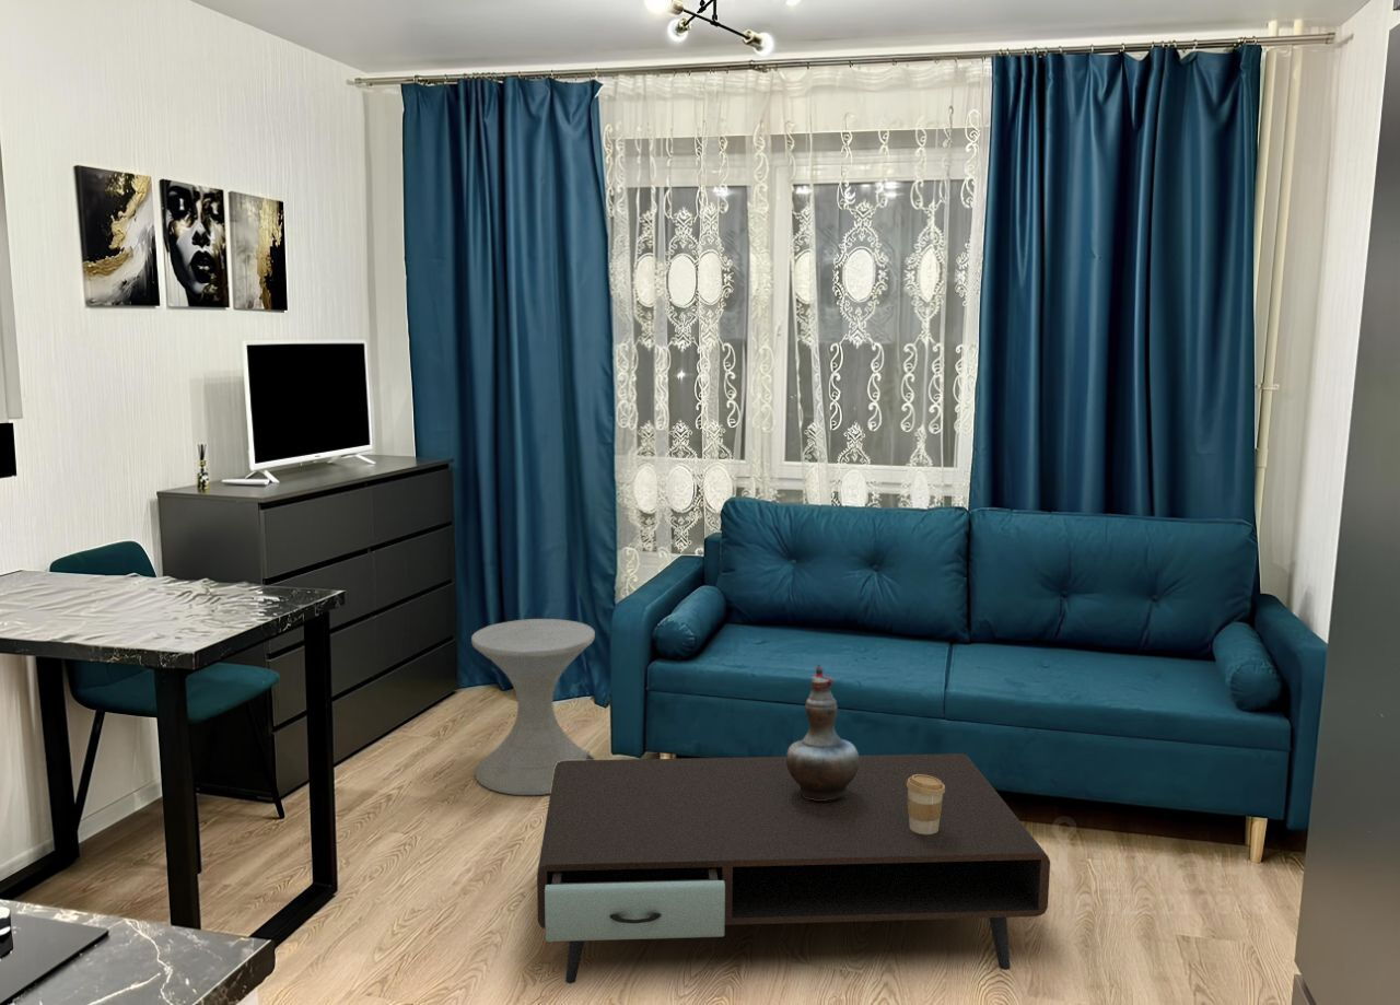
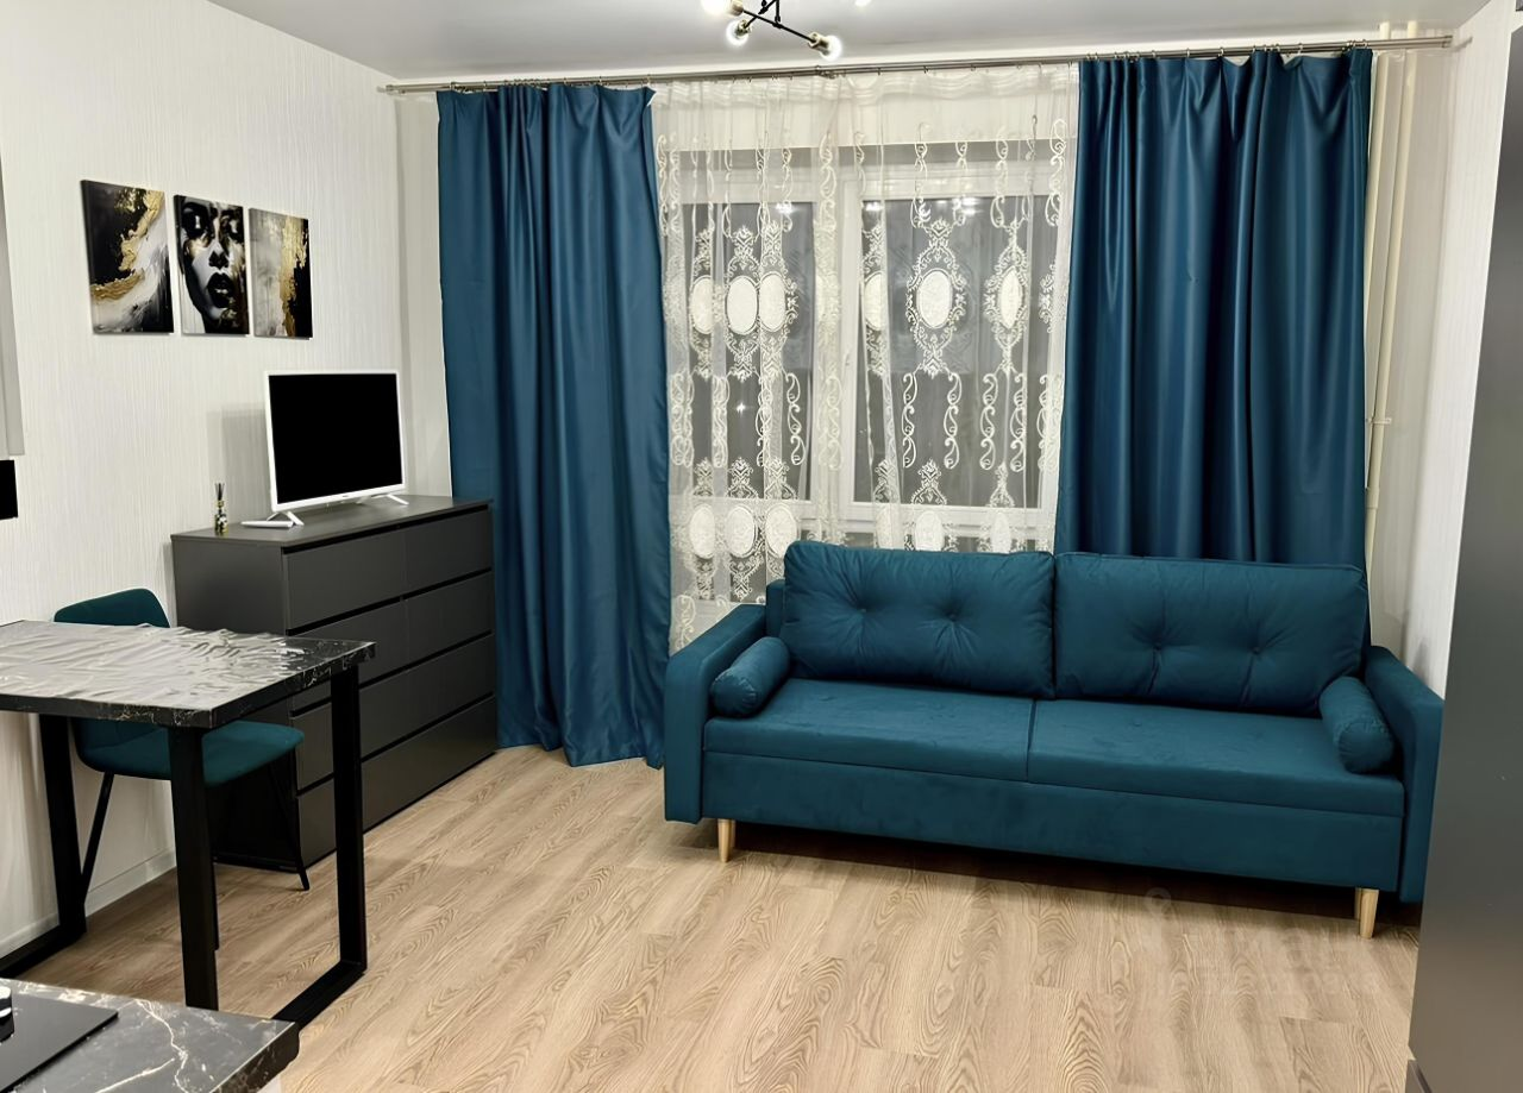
- coffee table [536,752,1051,985]
- coffee cup [907,774,945,834]
- decorative vase [785,663,860,801]
- side table [470,618,596,796]
